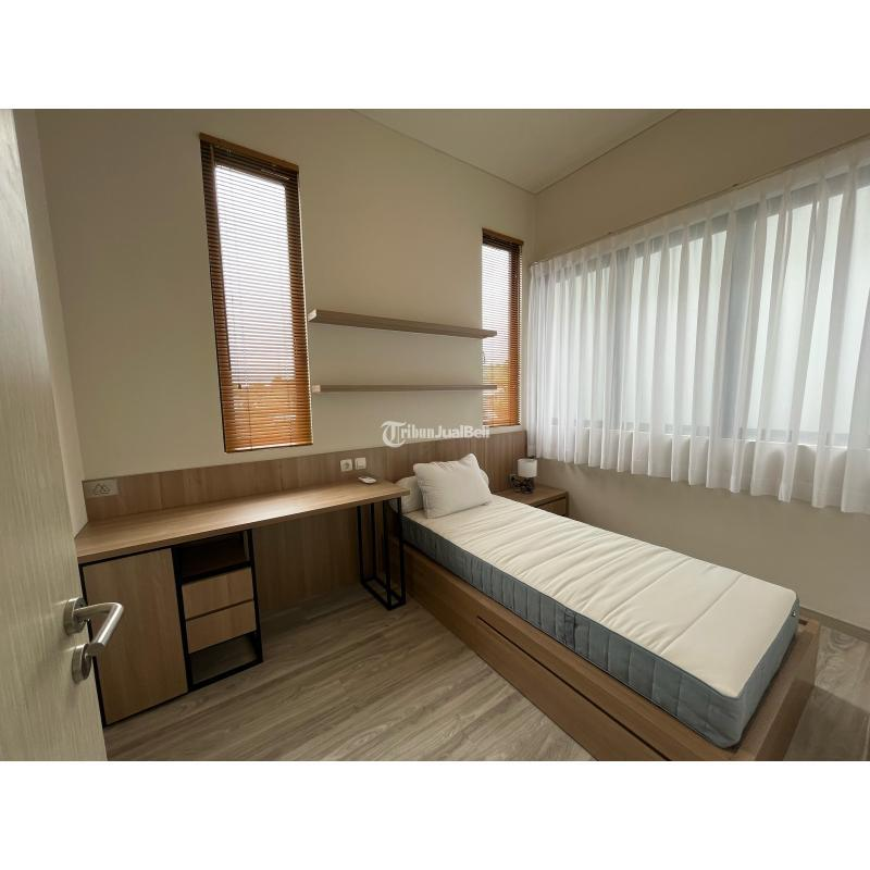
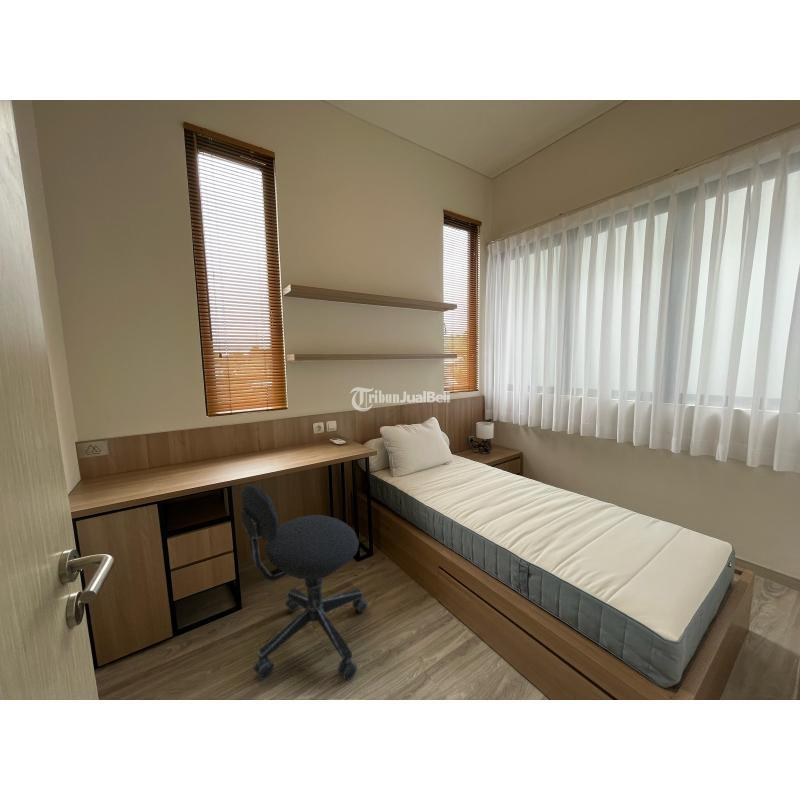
+ office chair [240,483,369,682]
